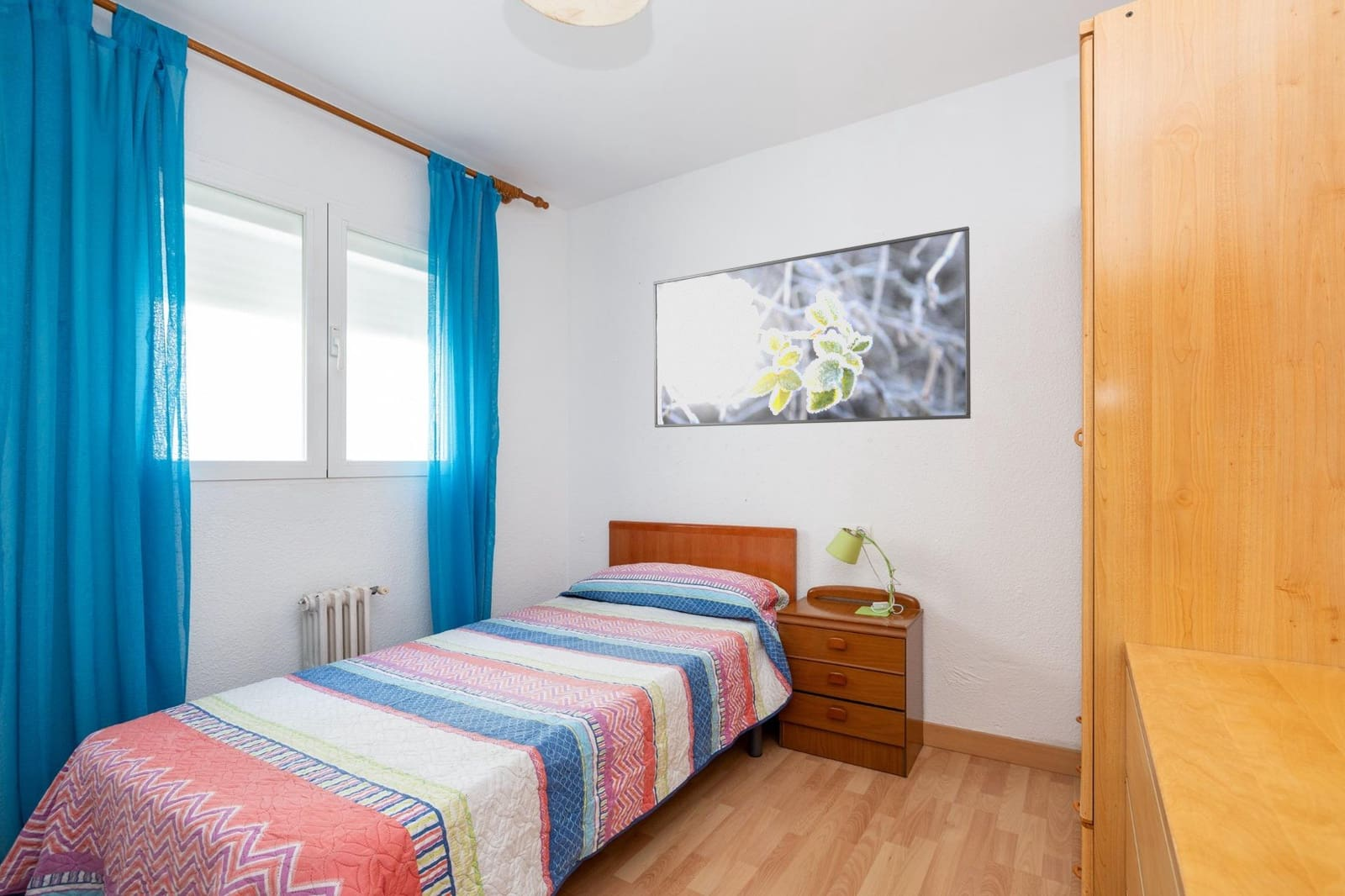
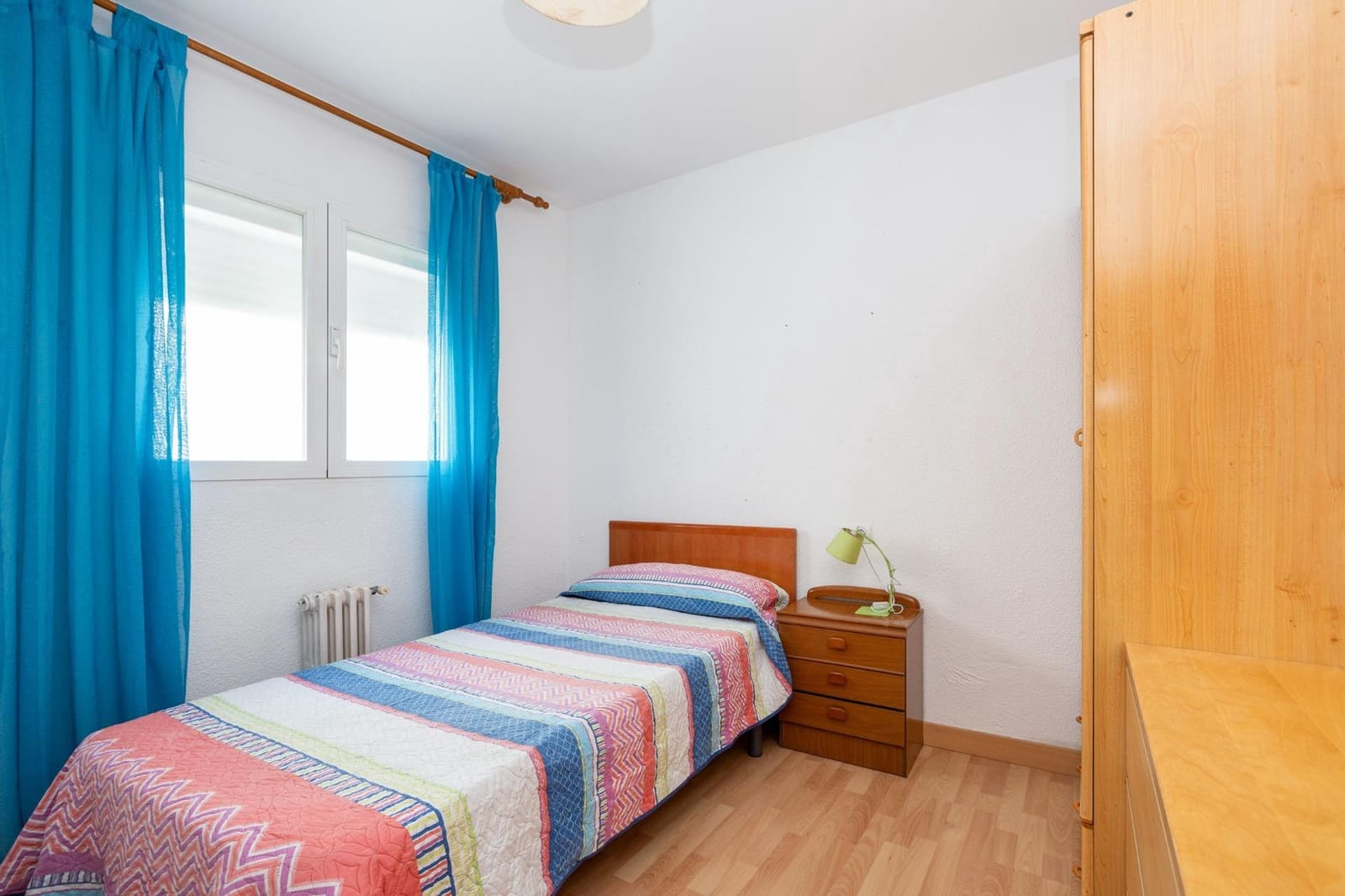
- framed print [653,225,972,429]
